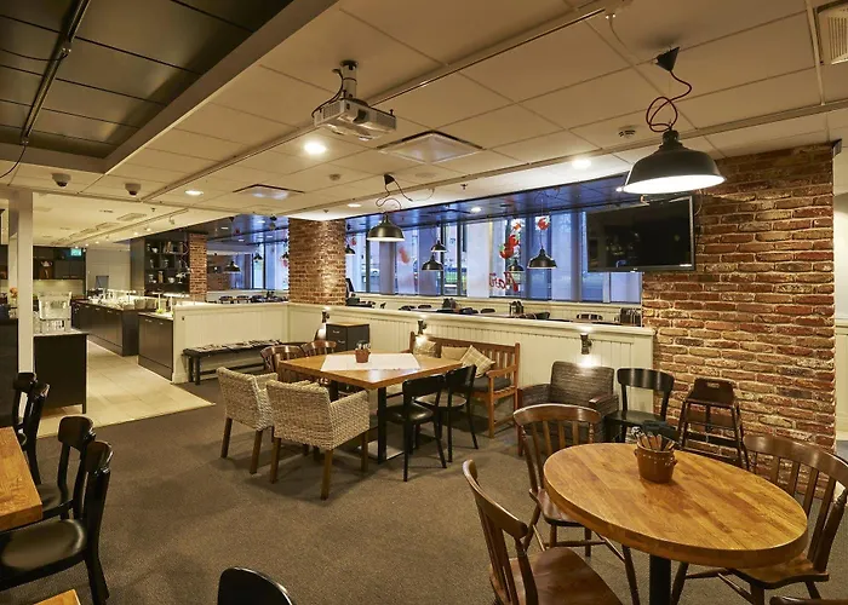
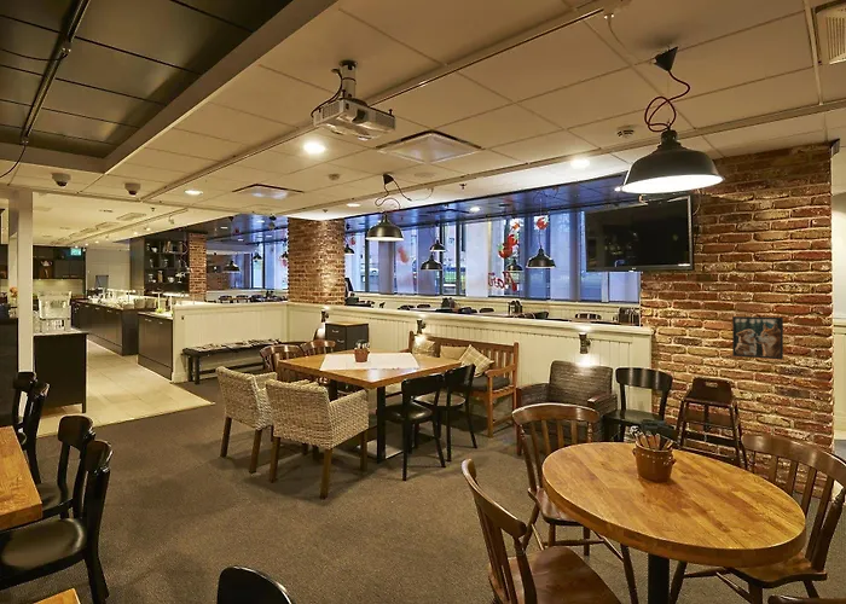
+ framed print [731,315,784,361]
